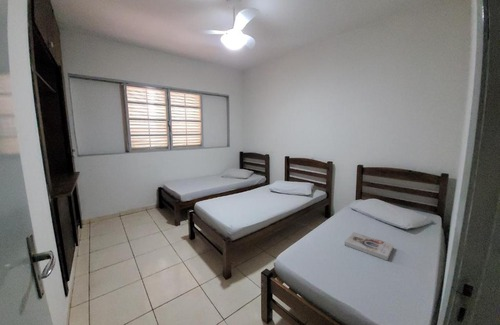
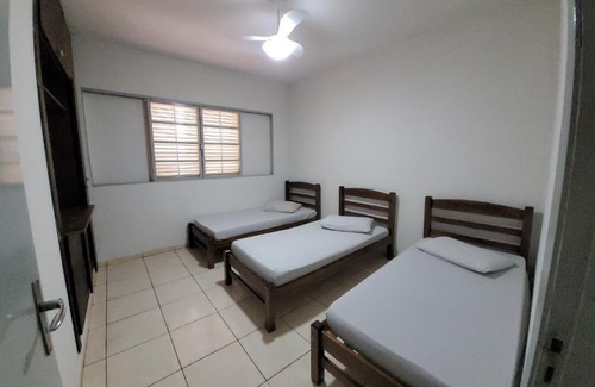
- book [344,231,394,261]
